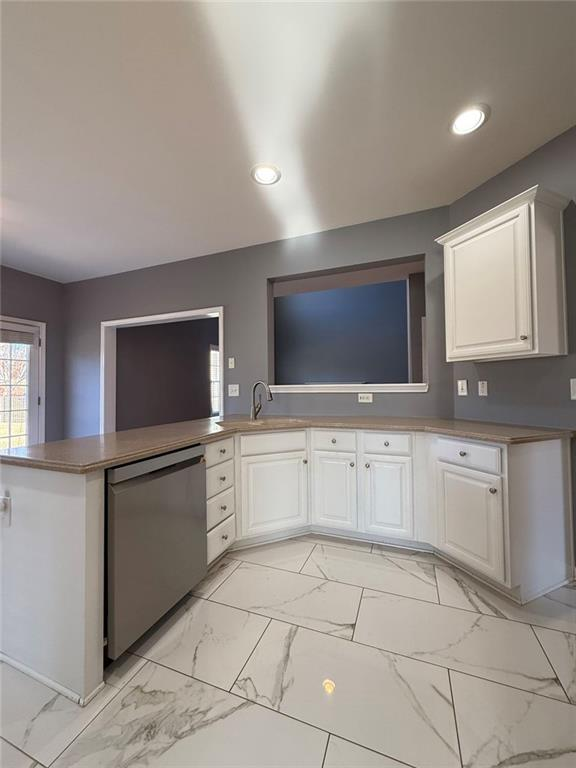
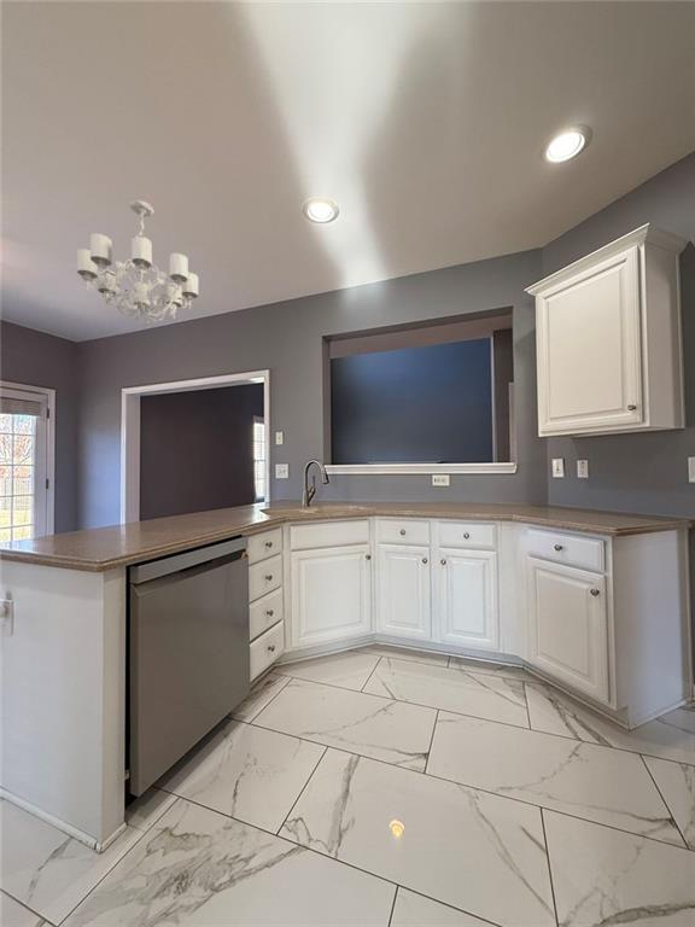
+ chandelier [76,199,199,323]
